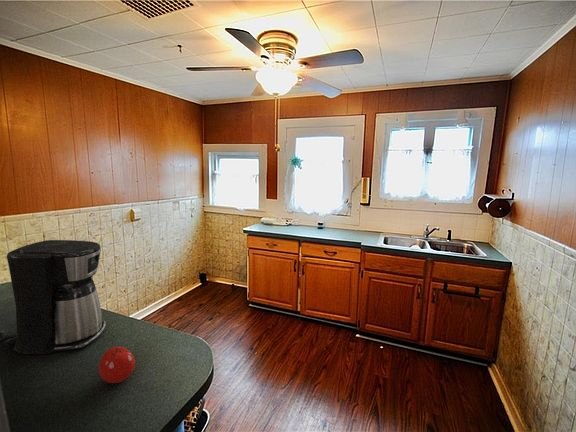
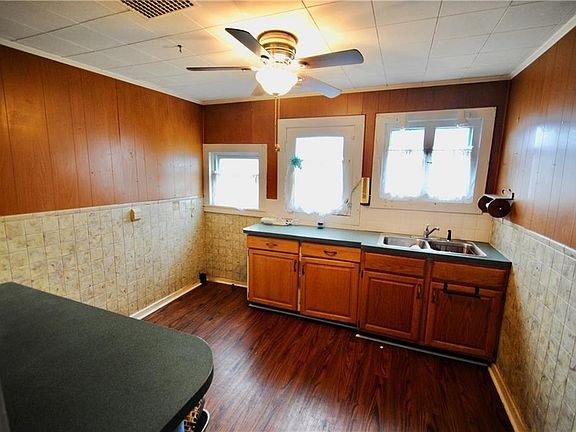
- coffee maker [0,239,108,355]
- fruit [98,346,136,384]
